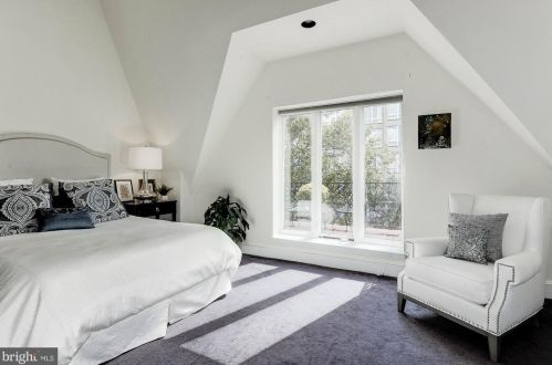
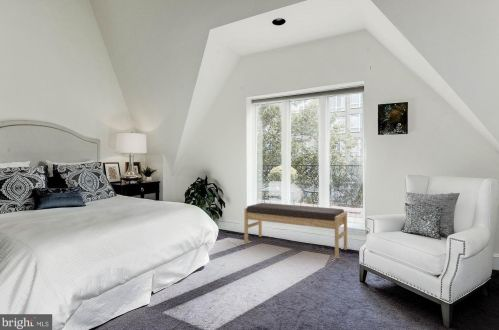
+ bench [243,202,348,259]
